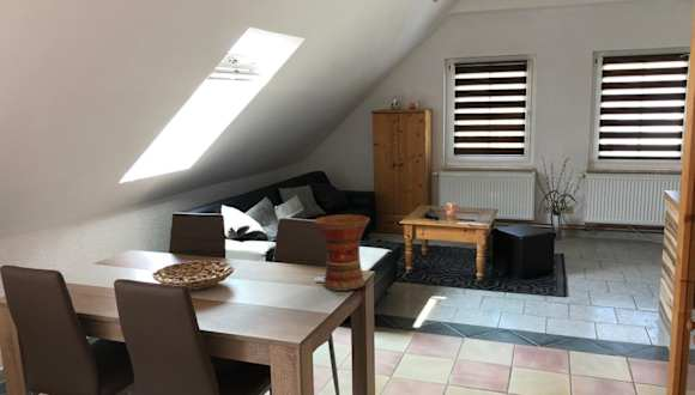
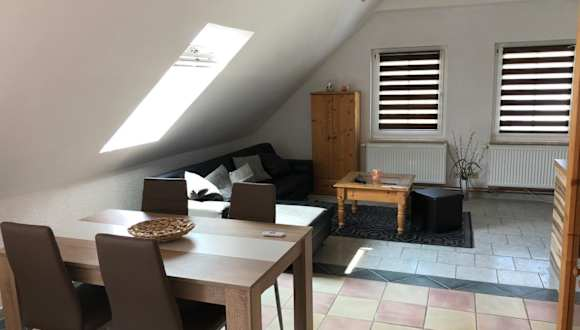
- vase [313,213,371,292]
